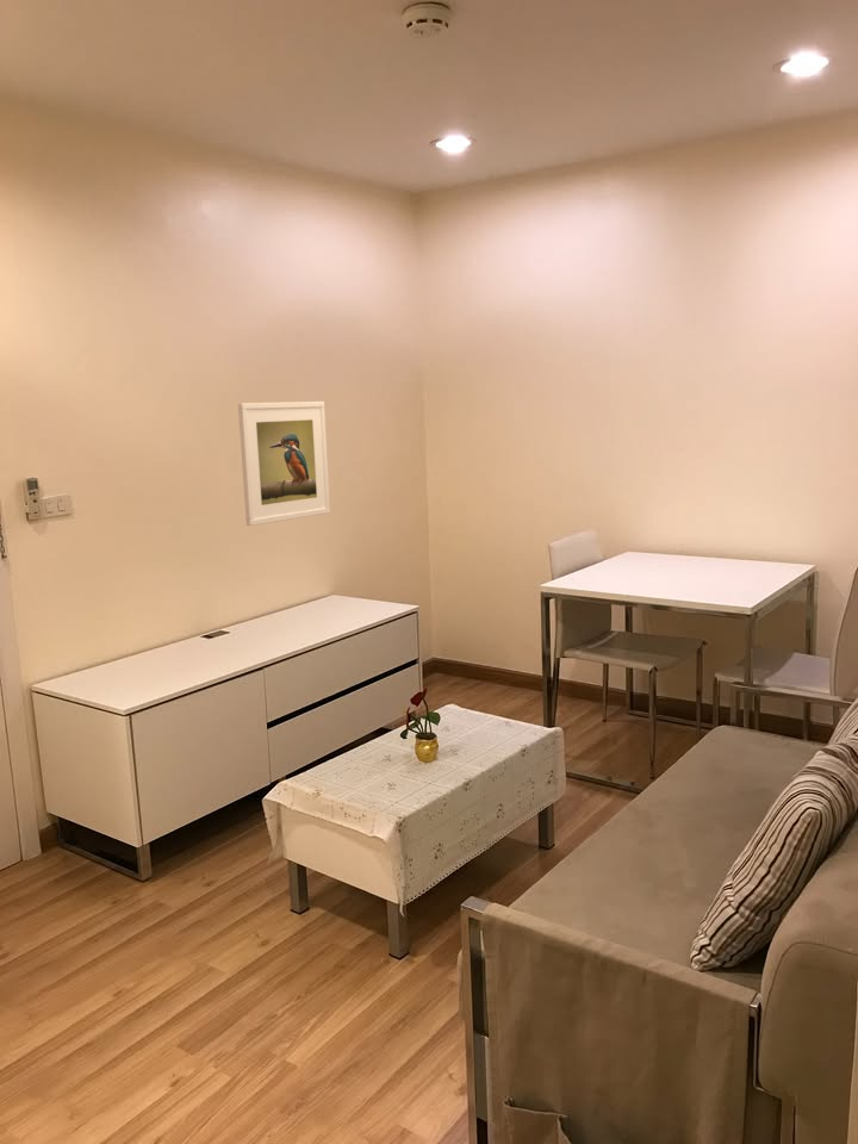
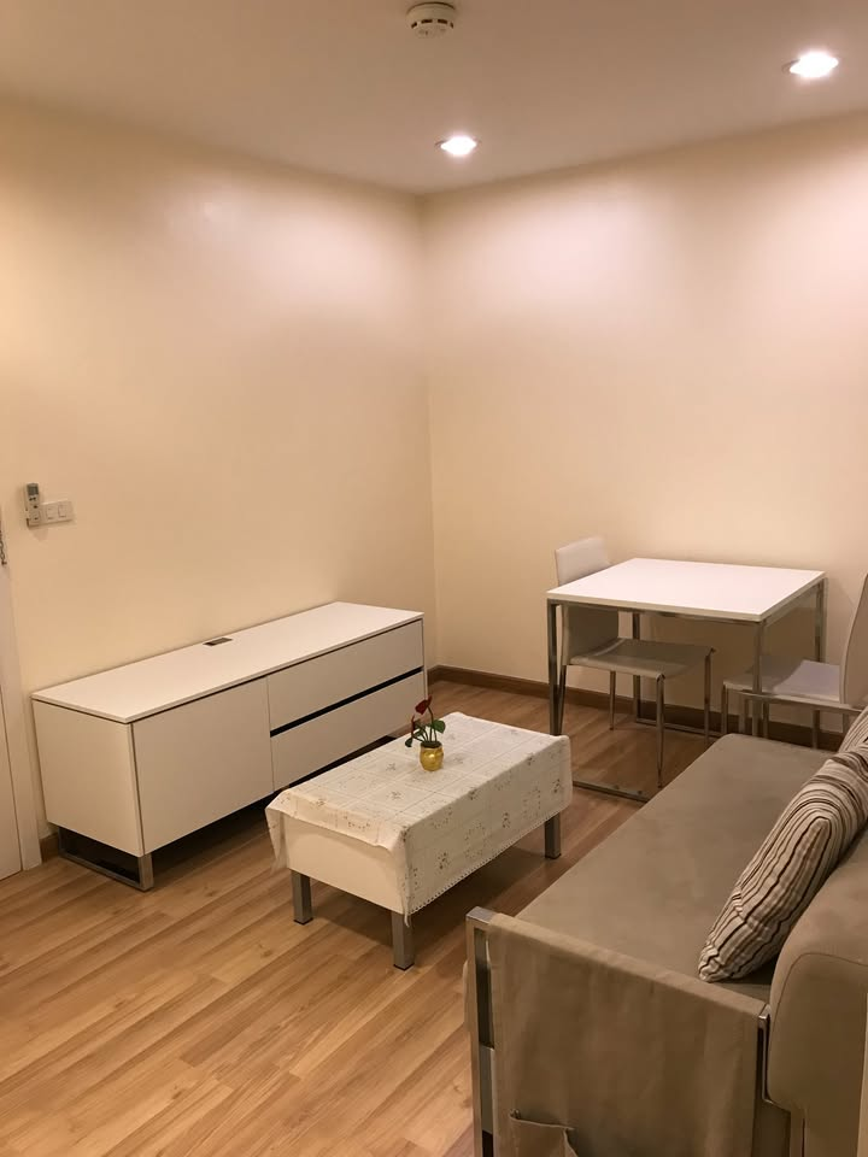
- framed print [237,400,331,527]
